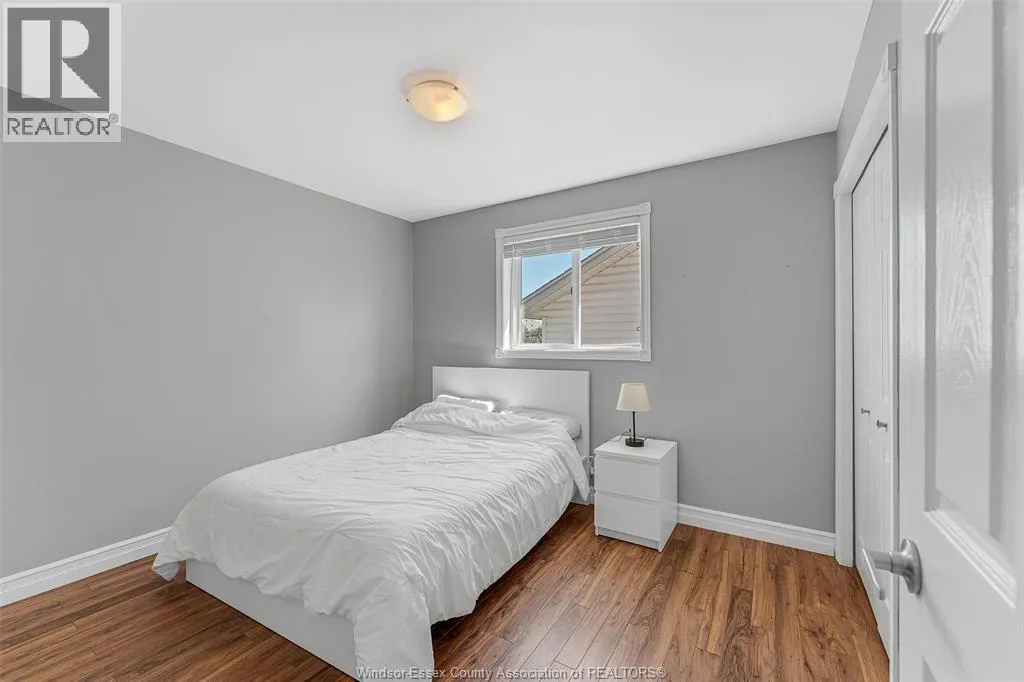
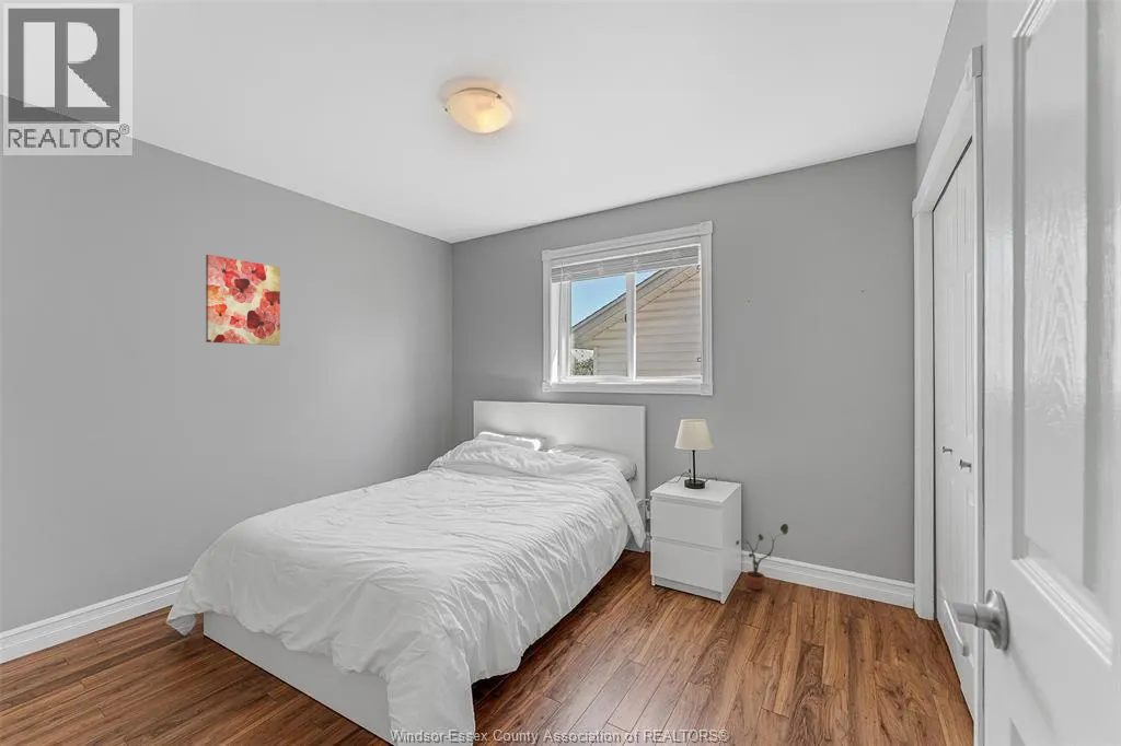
+ potted plant [735,523,789,591]
+ wall art [205,254,281,347]
